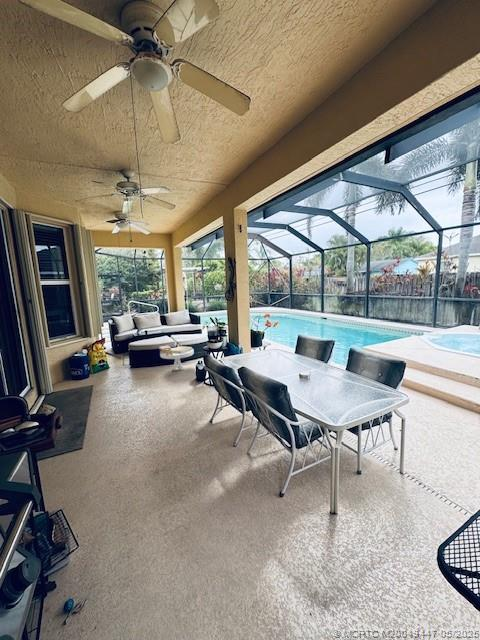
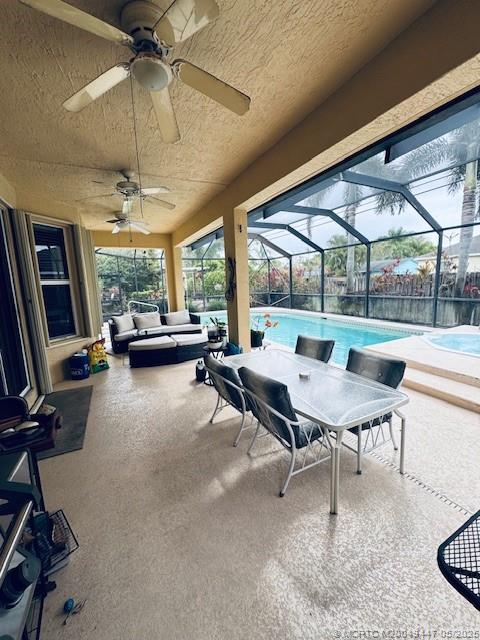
- side table [158,343,195,371]
